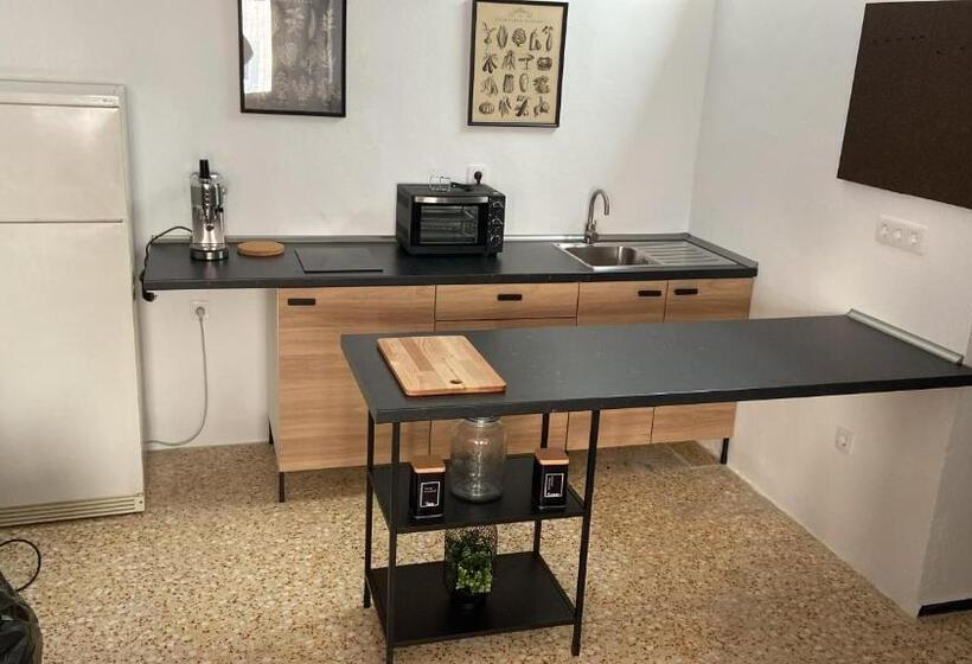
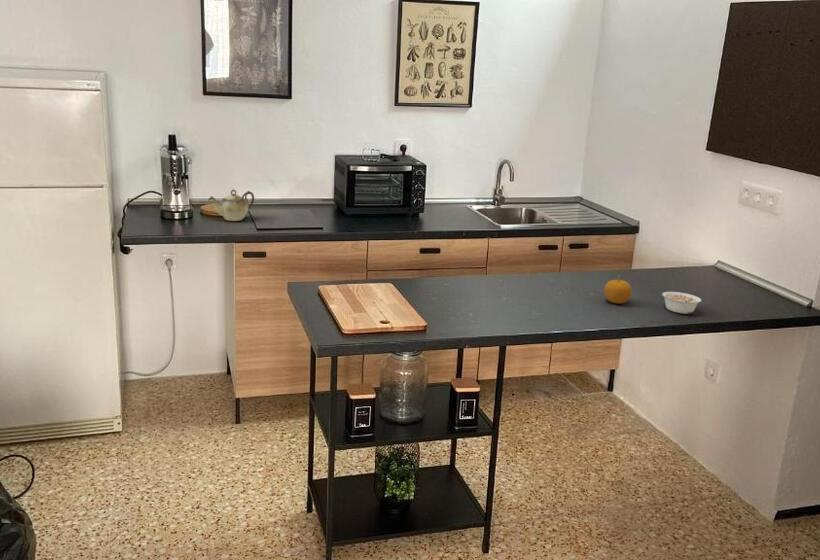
+ fruit [603,274,633,304]
+ teapot [207,189,255,222]
+ legume [661,291,702,315]
